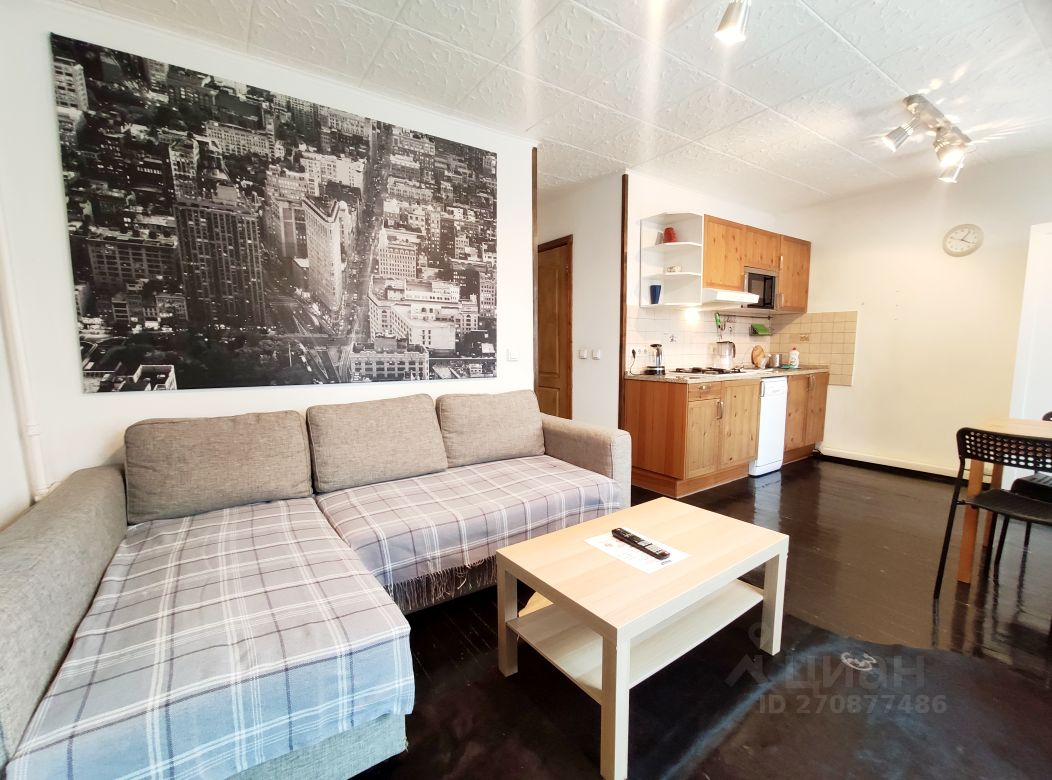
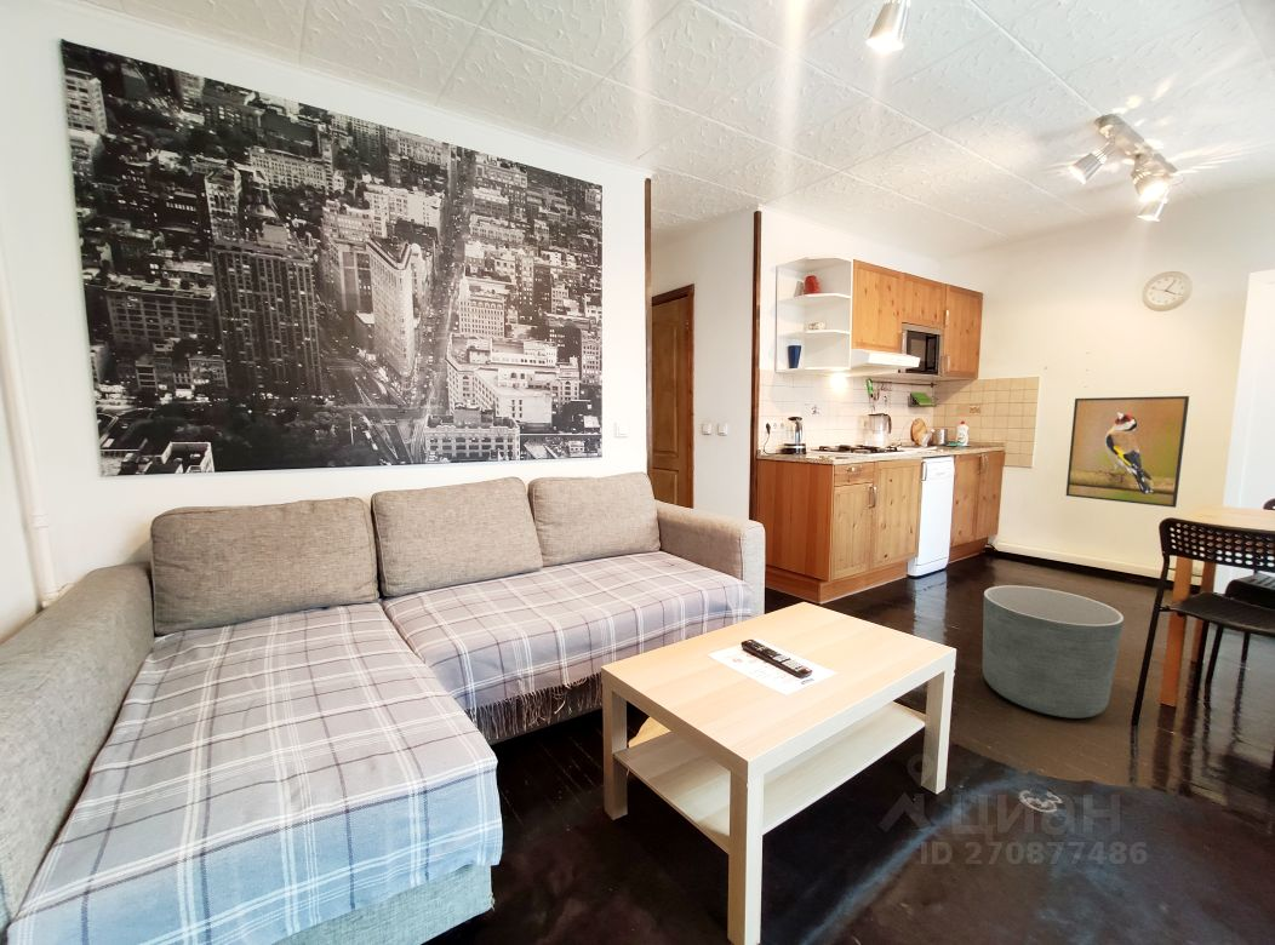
+ planter [982,584,1125,720]
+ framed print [1065,395,1190,509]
